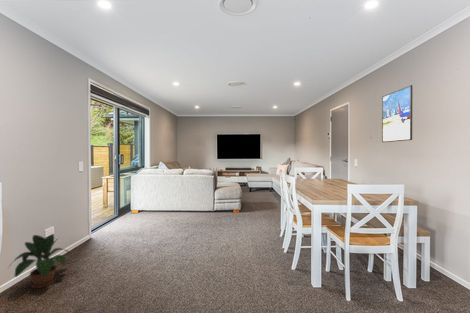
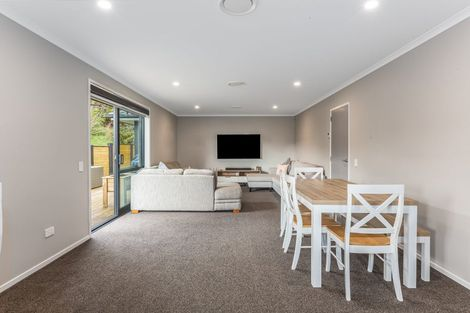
- potted plant [7,233,71,289]
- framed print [381,84,414,143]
